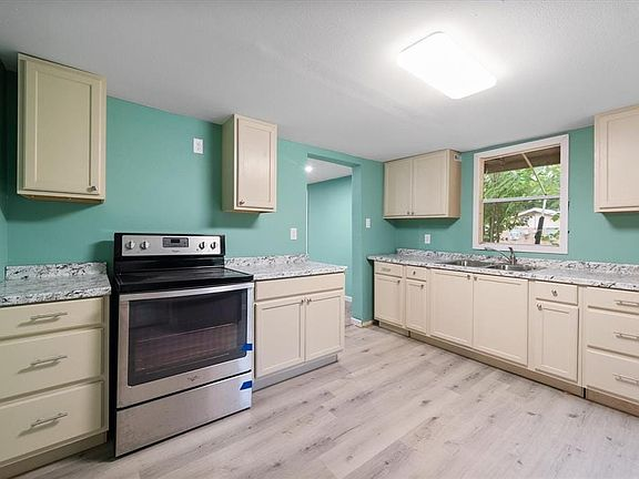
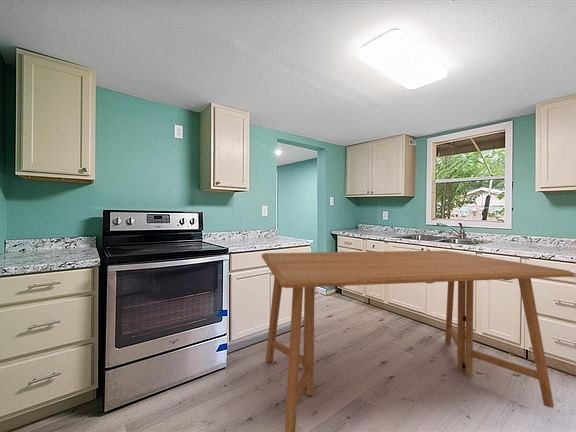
+ dining table [261,250,575,432]
